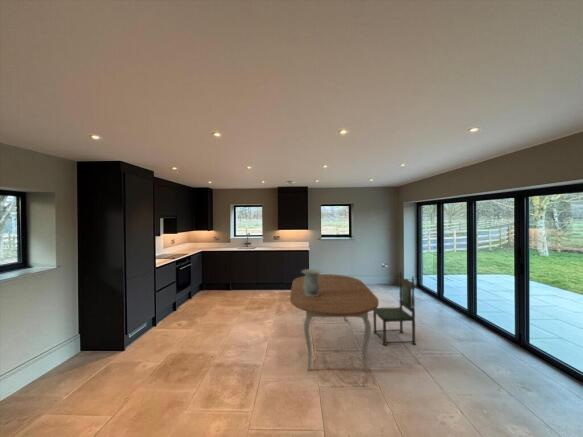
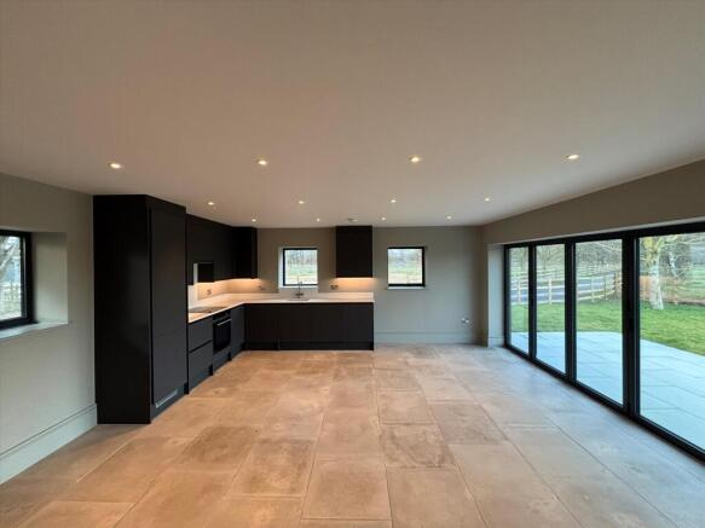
- dining table [289,273,380,373]
- dining chair [372,270,417,347]
- vessel [300,268,323,297]
